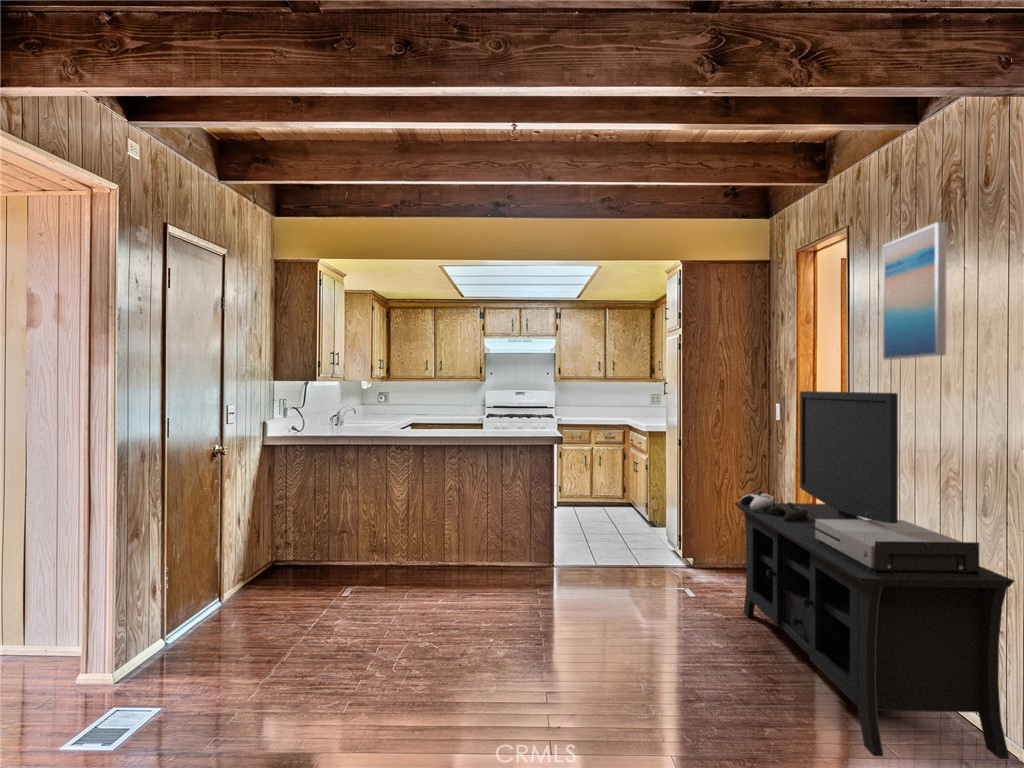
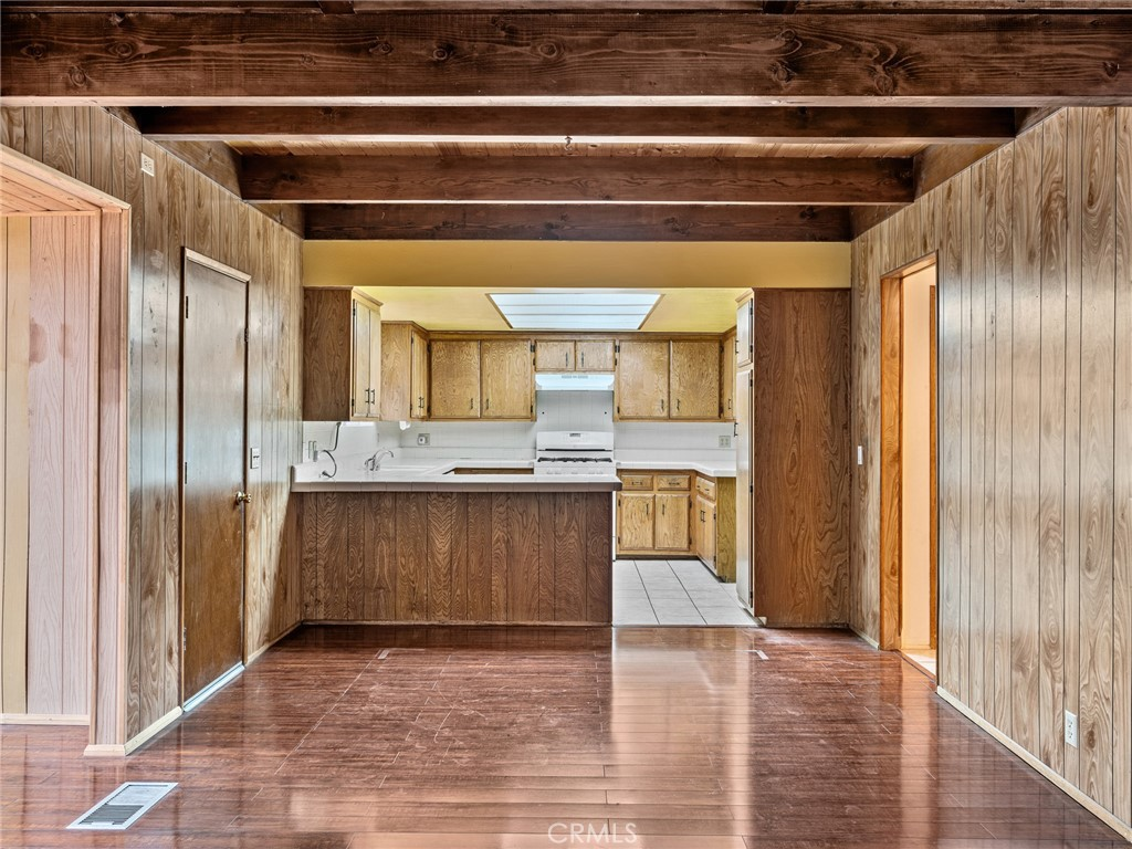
- wall art [882,221,947,361]
- media console [733,390,1016,760]
